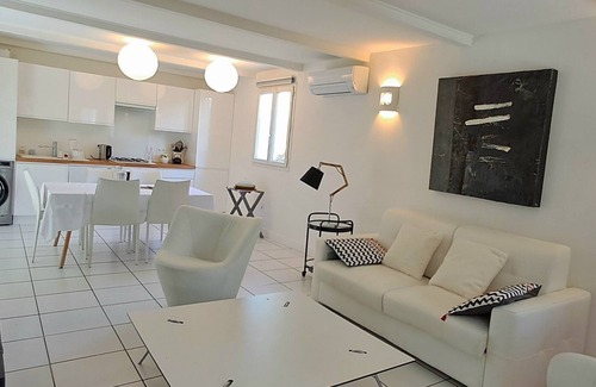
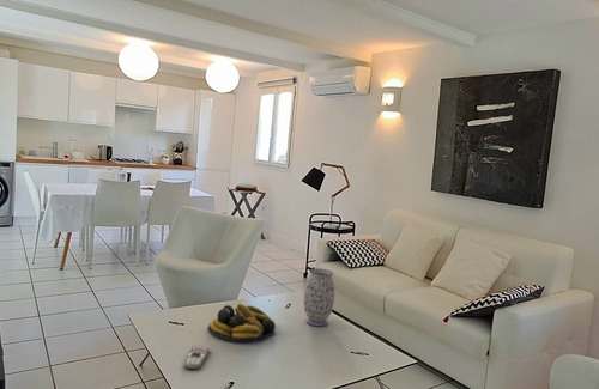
+ vase [303,268,335,328]
+ remote control [182,345,211,371]
+ fruit bowl [207,302,277,342]
